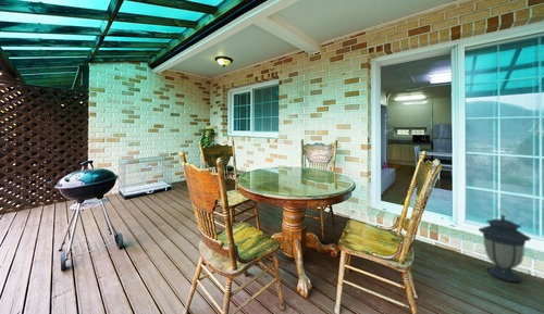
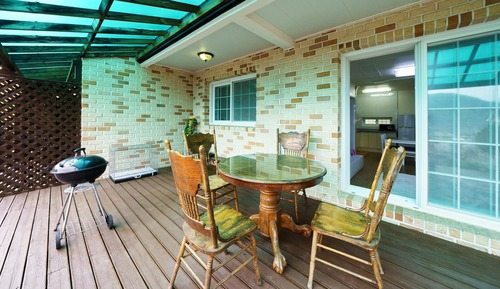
- lantern [478,208,532,282]
